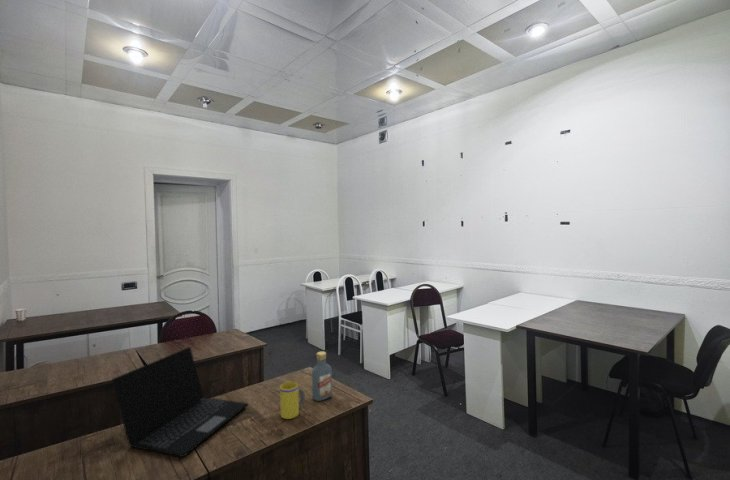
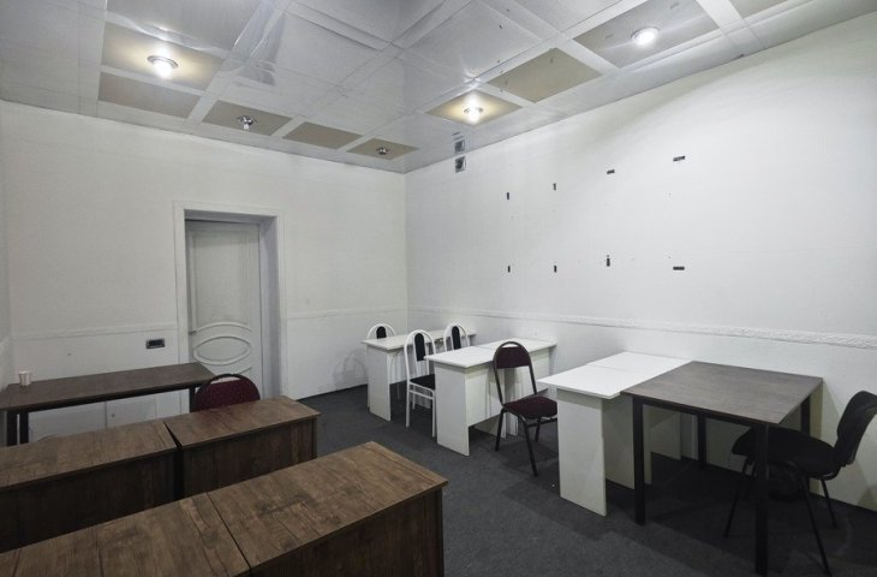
- vodka [311,351,333,402]
- mug [279,381,306,420]
- laptop [111,346,249,458]
